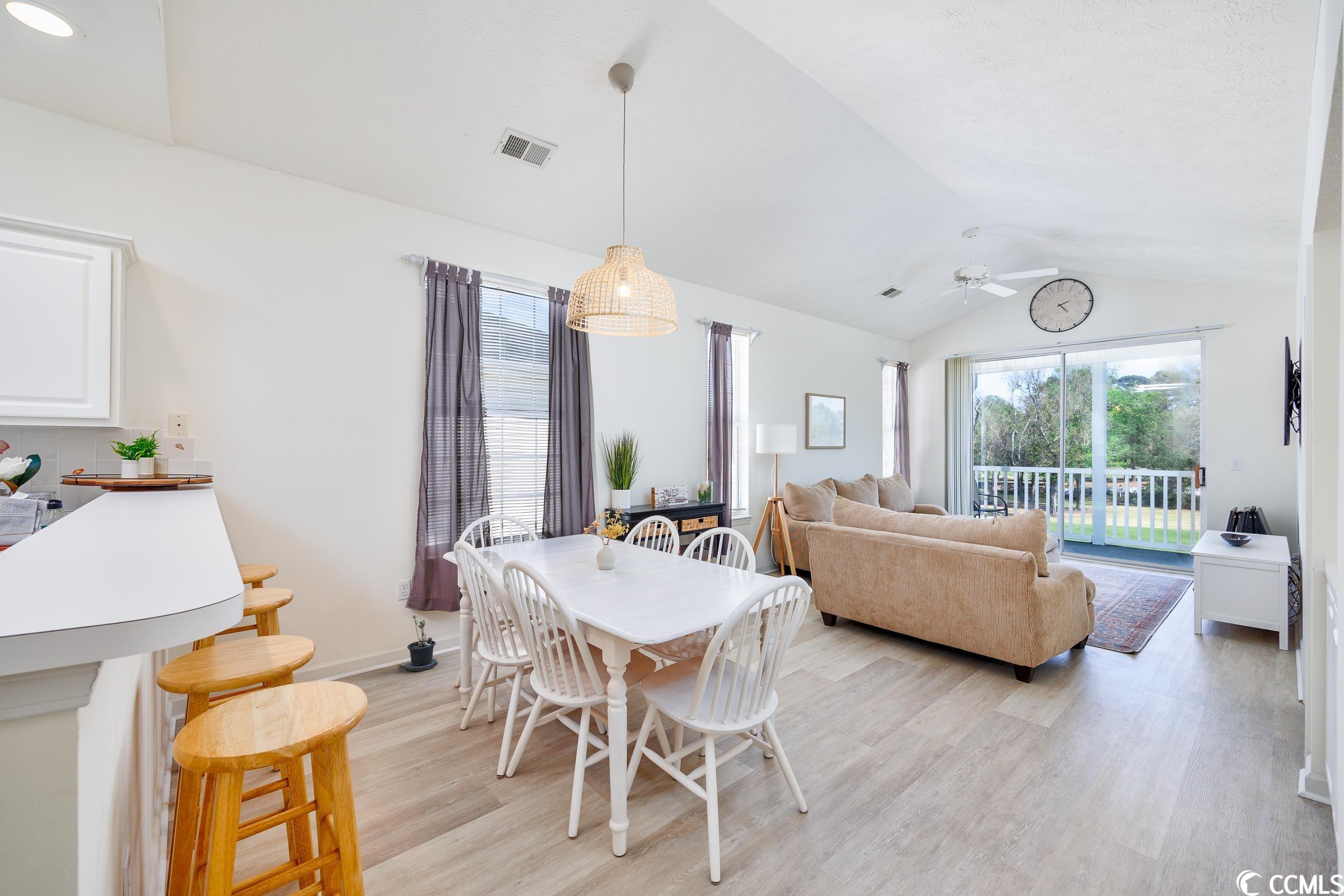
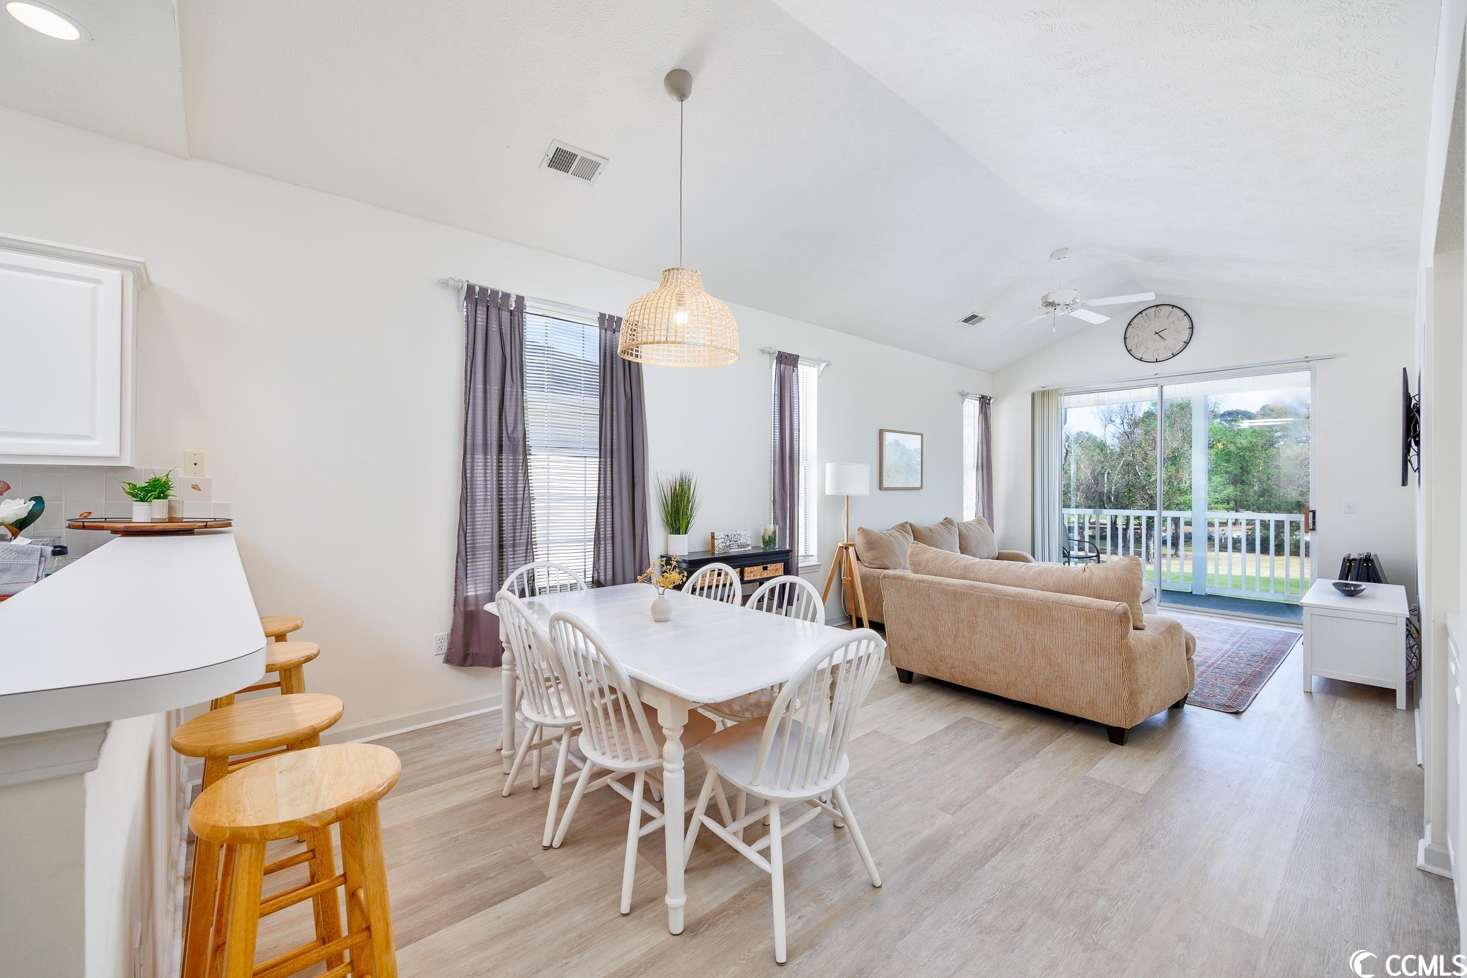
- potted plant [398,614,439,672]
